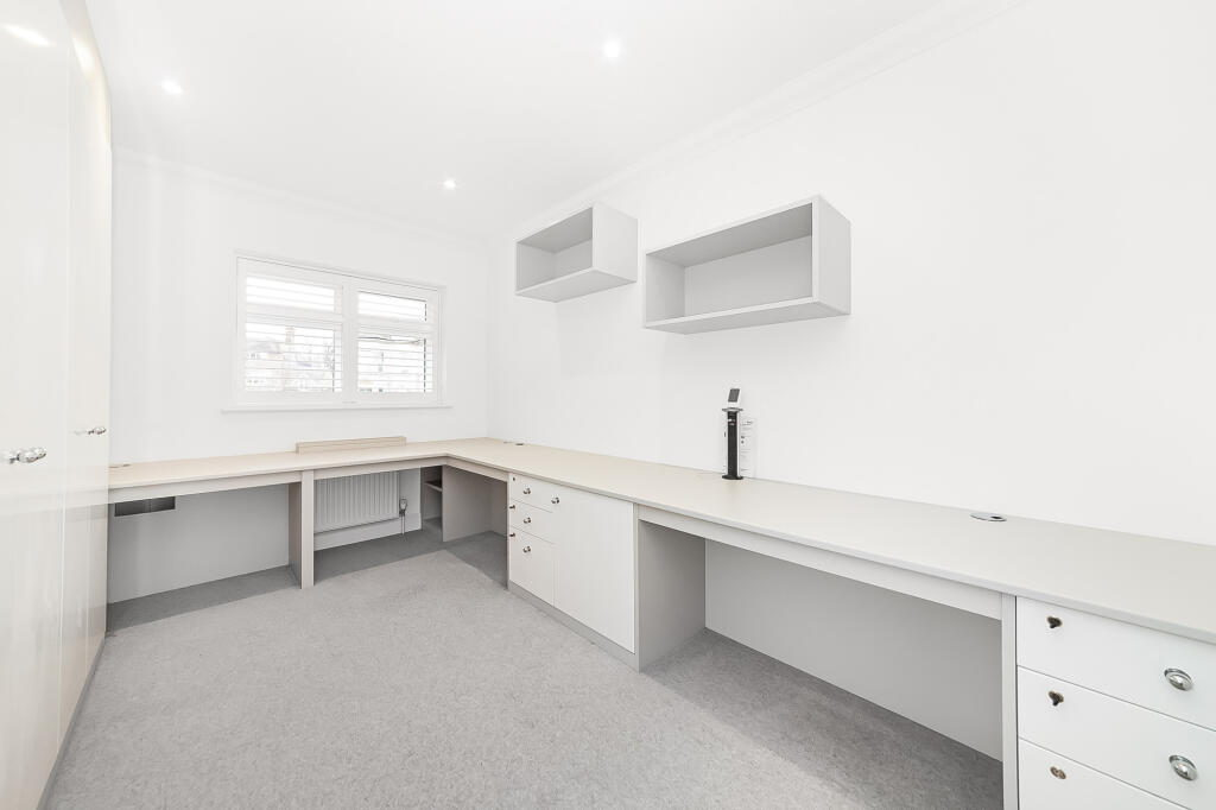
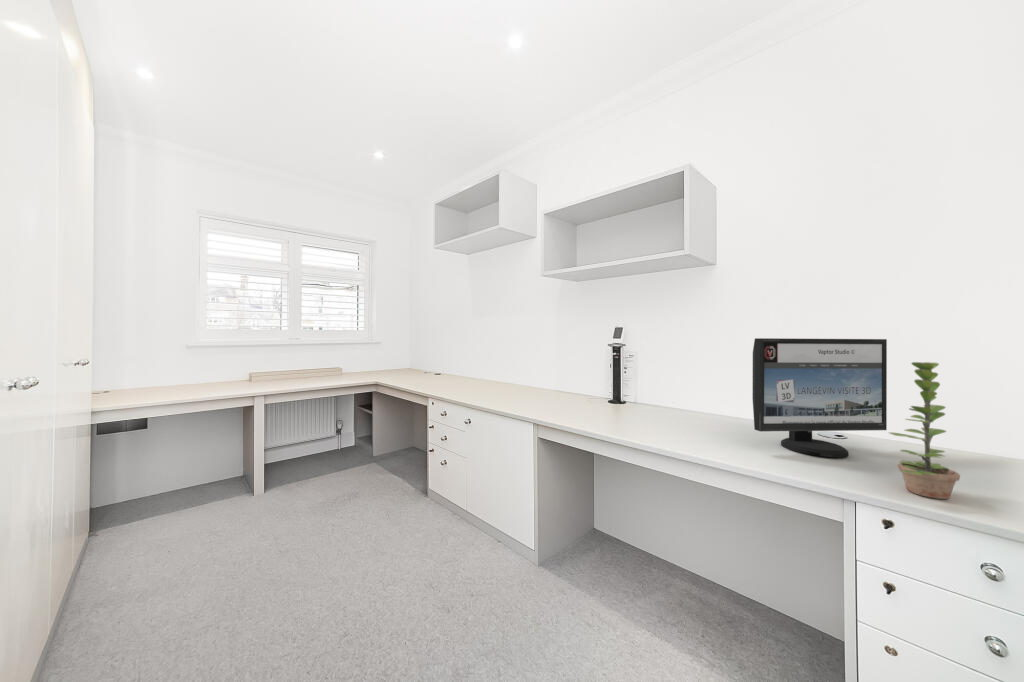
+ plant [889,361,961,500]
+ computer monitor [752,337,888,458]
